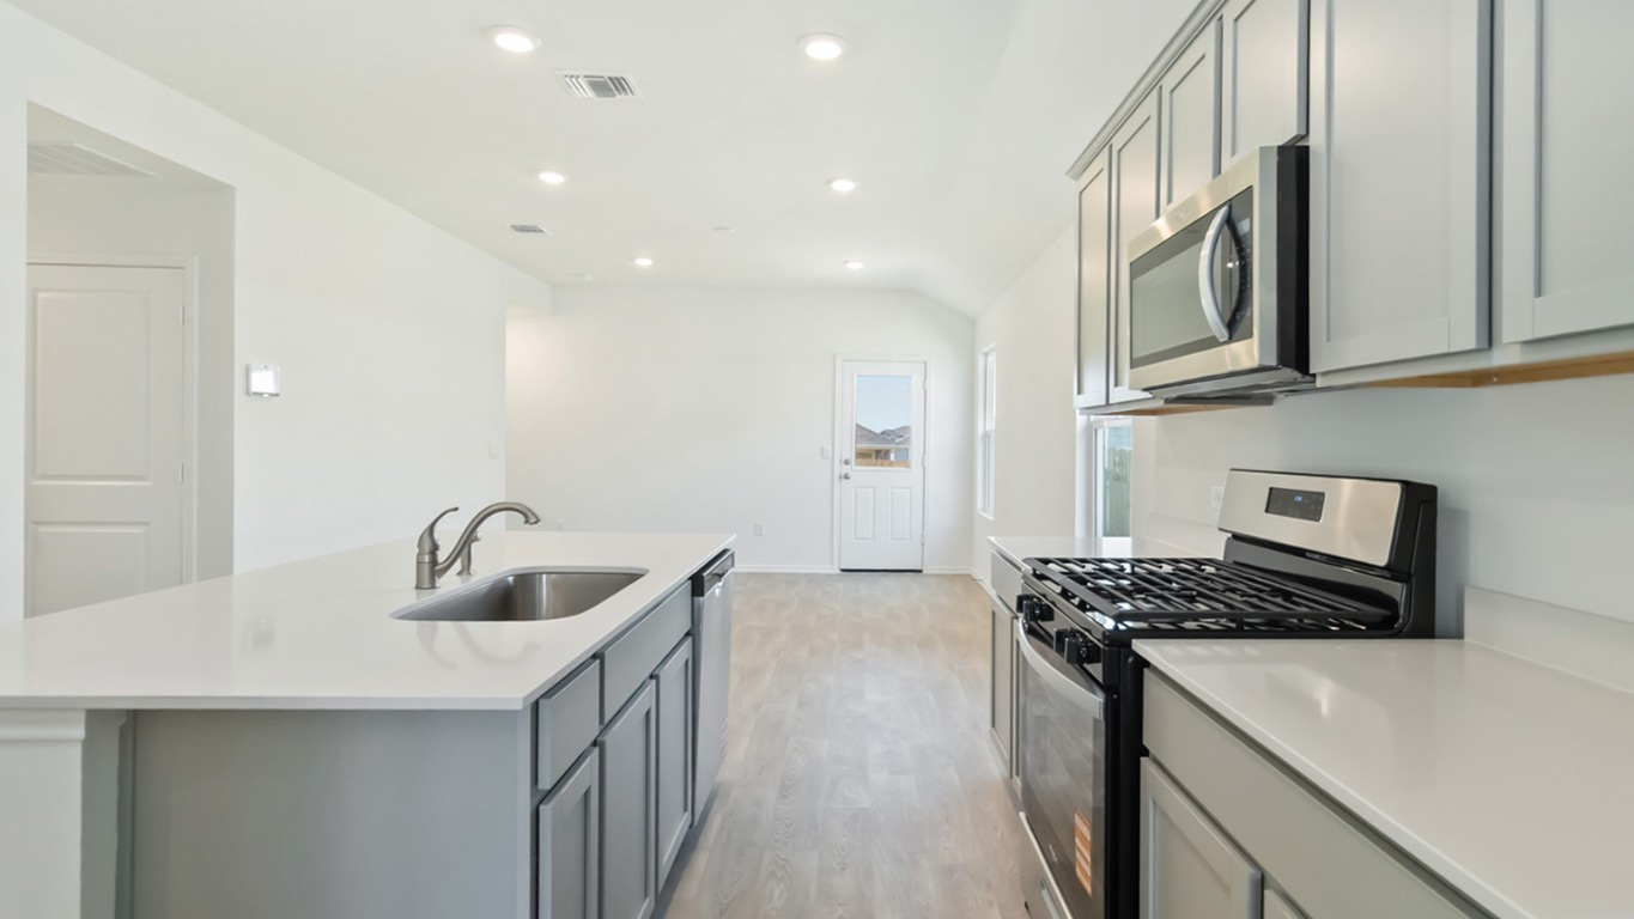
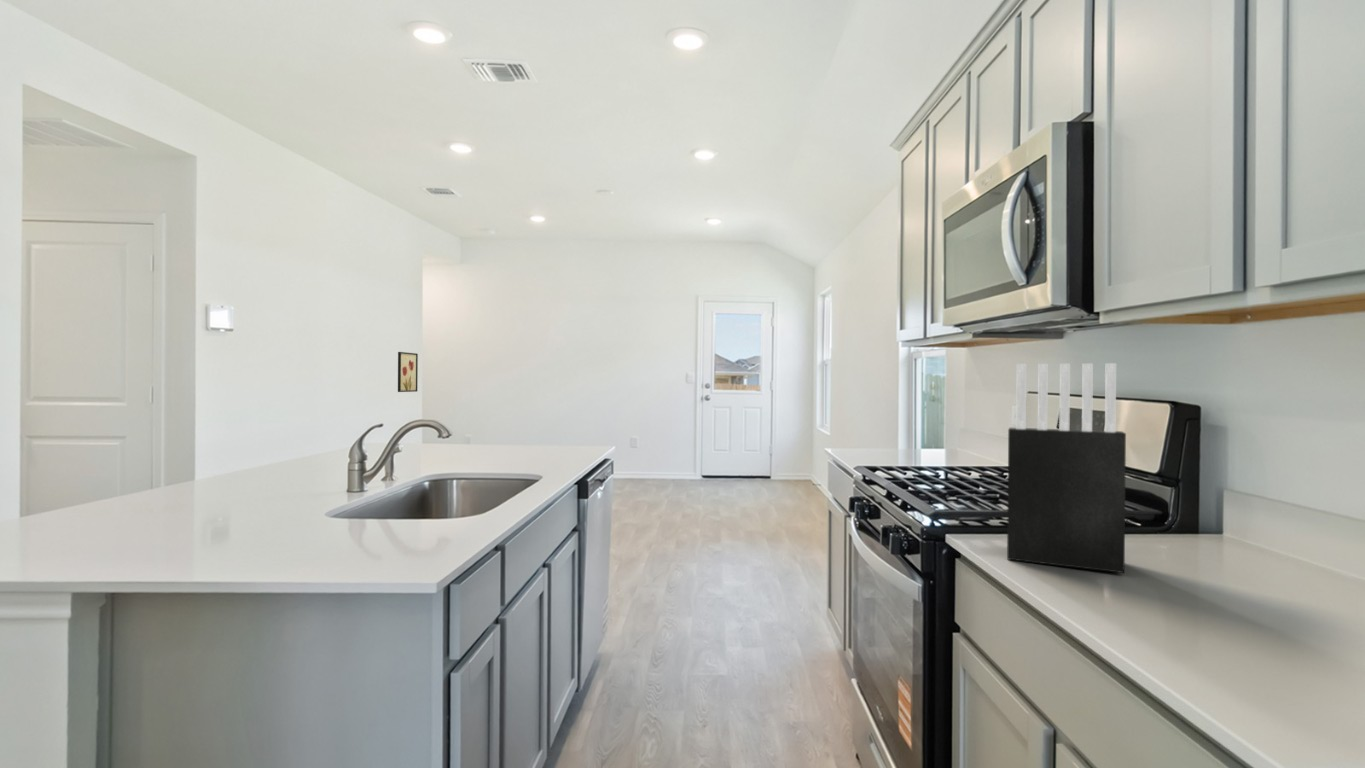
+ wall art [397,351,419,393]
+ knife block [1006,362,1127,574]
